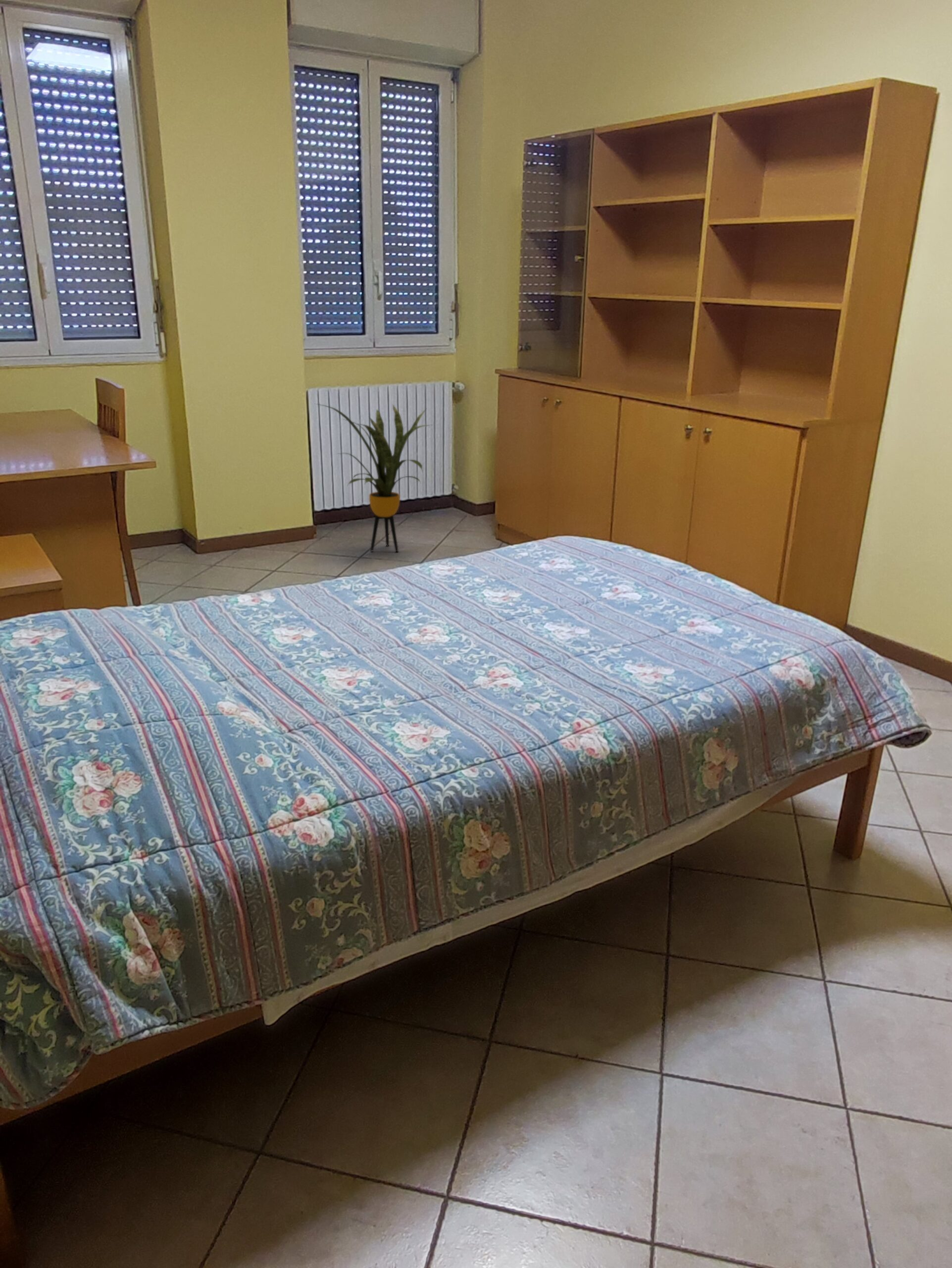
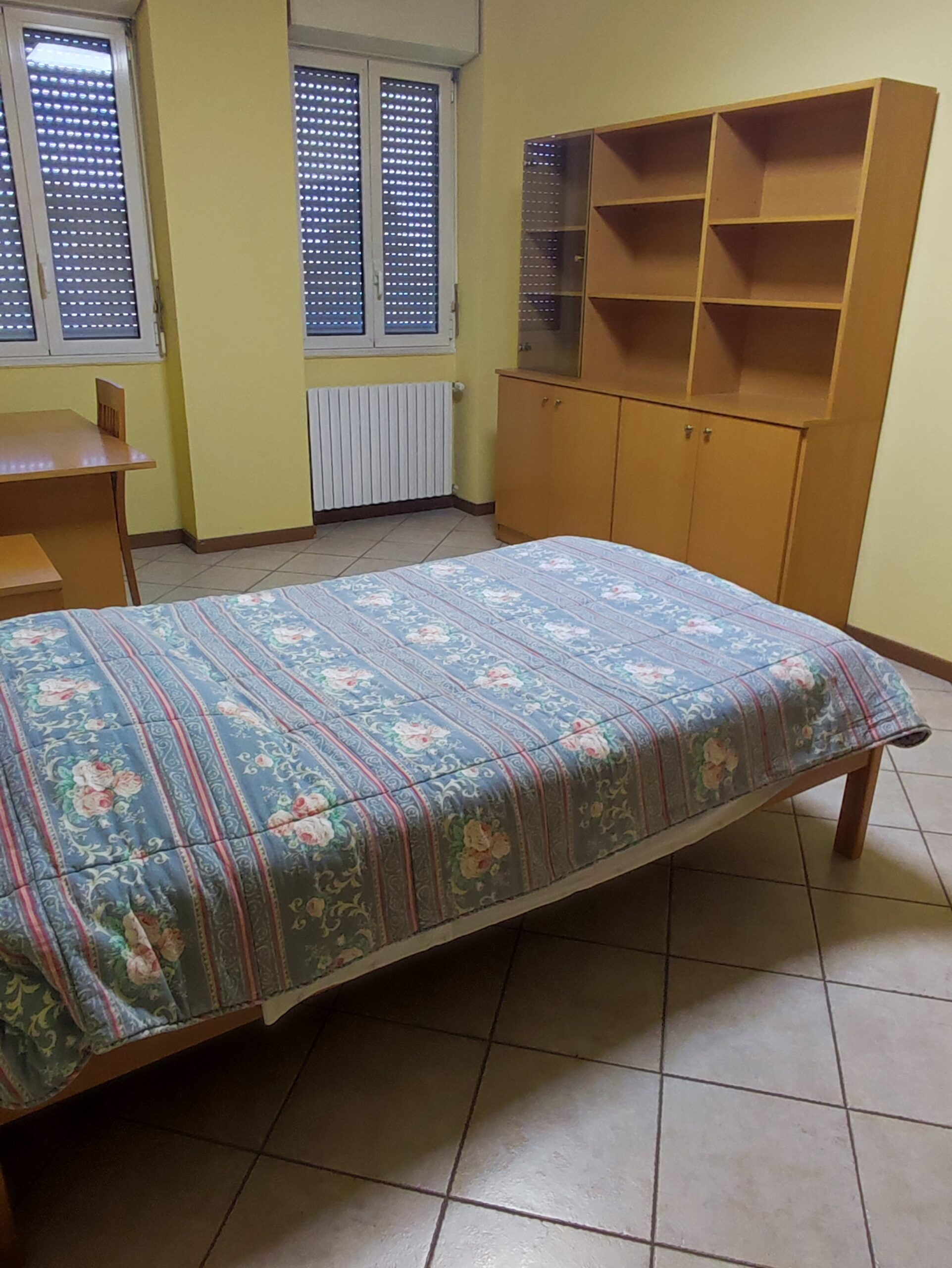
- house plant [315,403,432,552]
